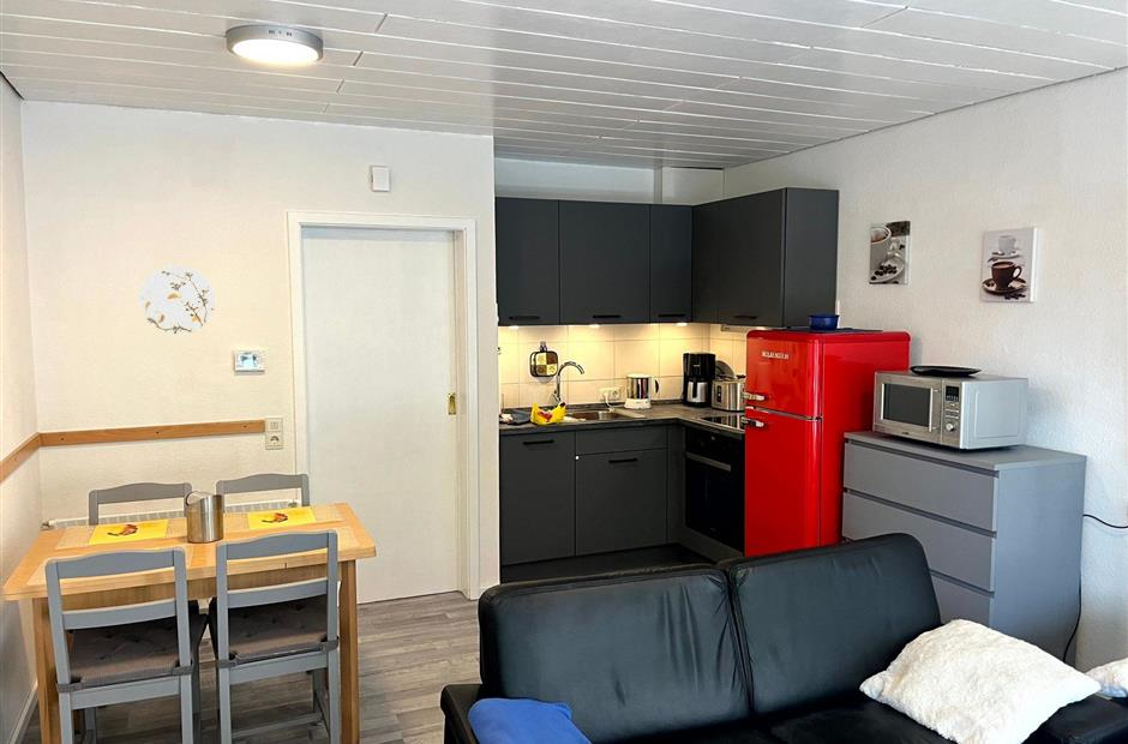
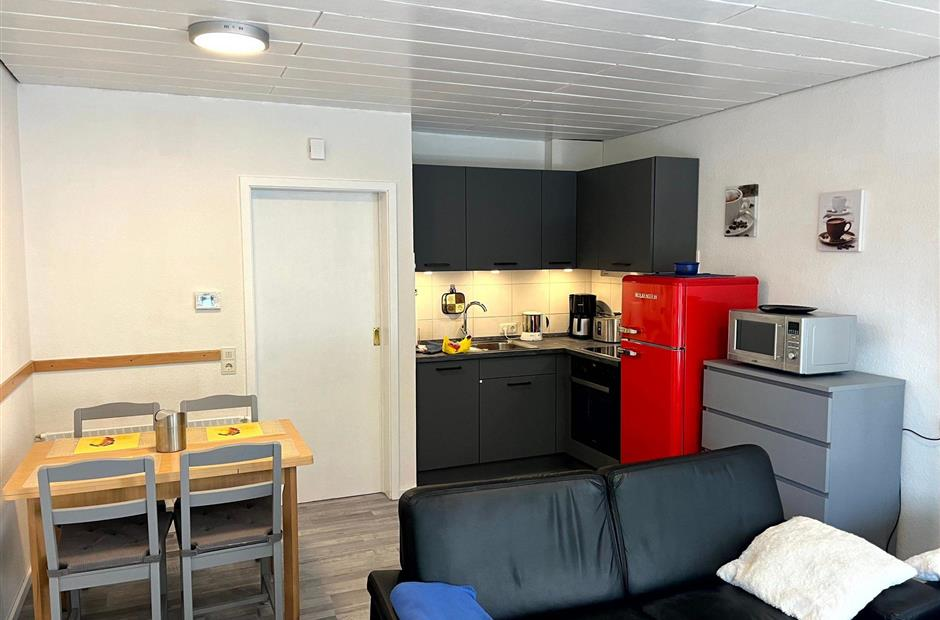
- decorative plate [138,264,216,336]
